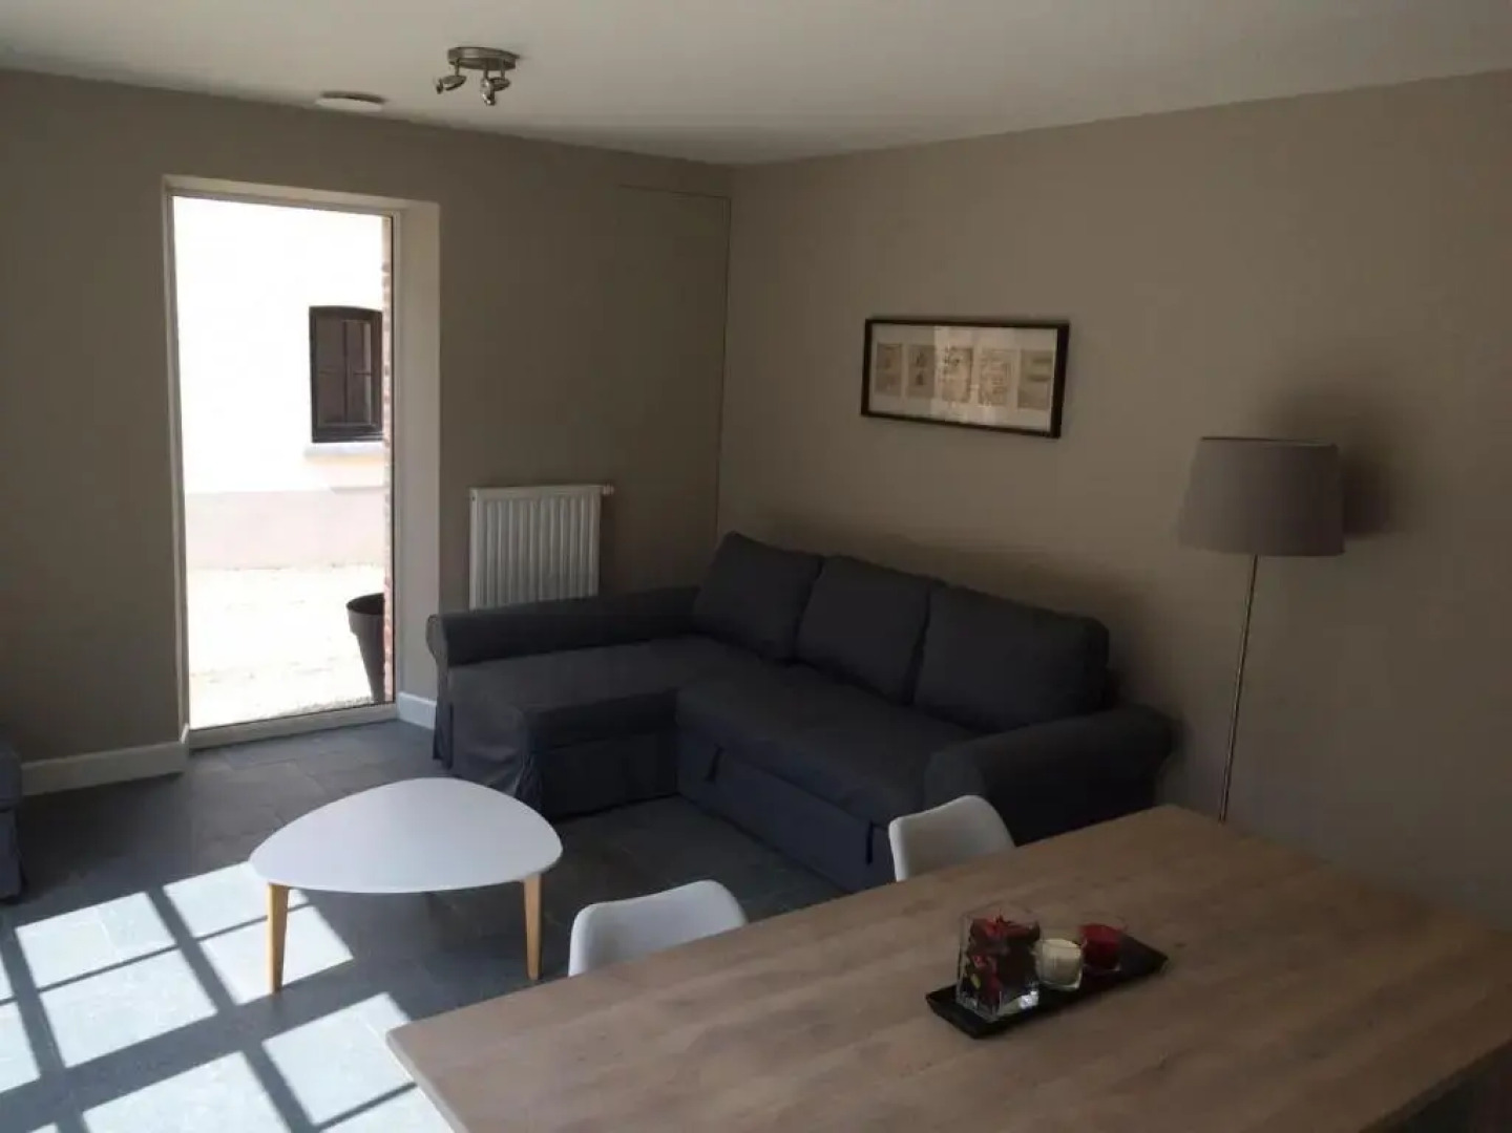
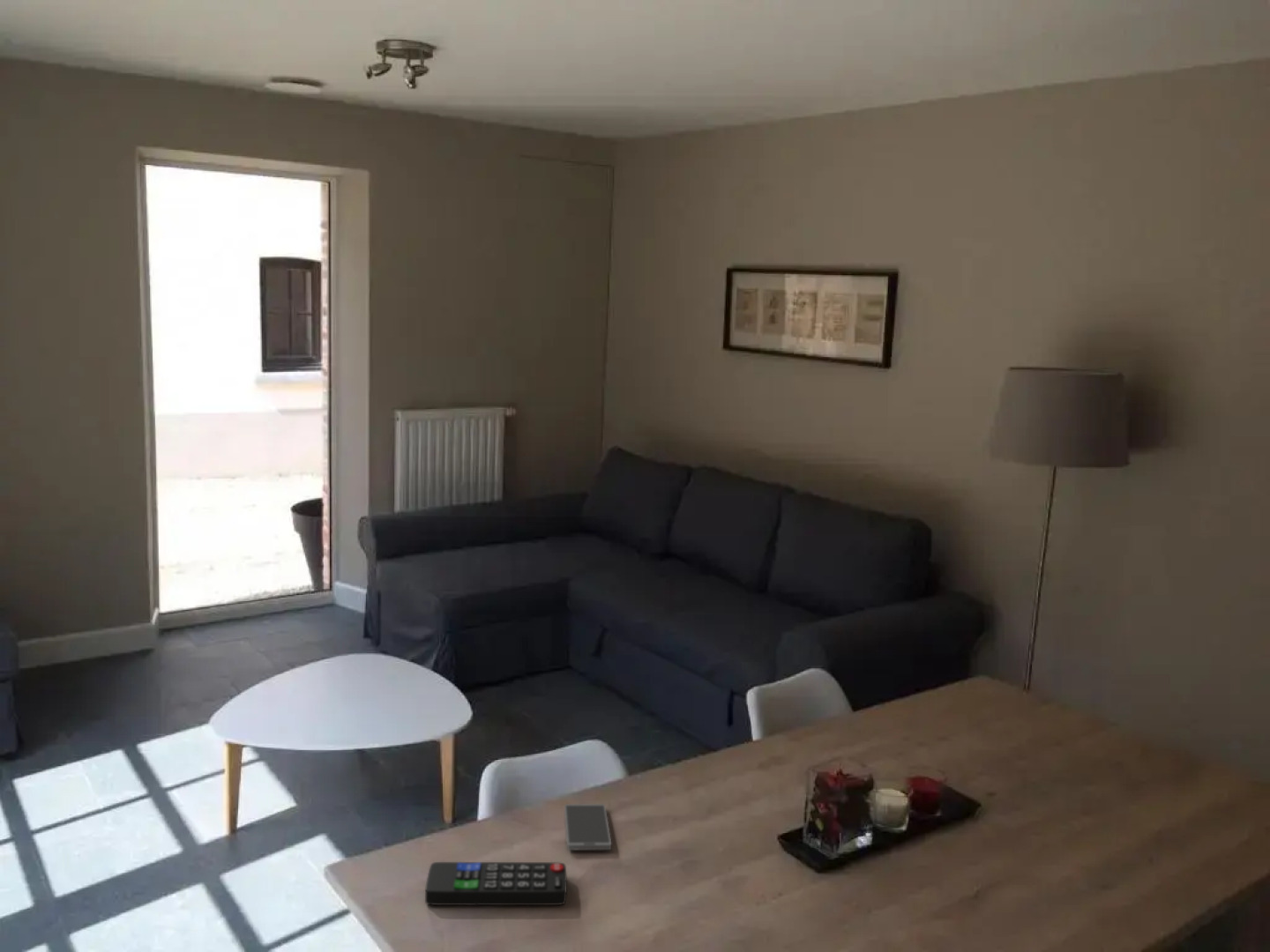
+ remote control [424,861,568,906]
+ smartphone [564,803,612,851]
